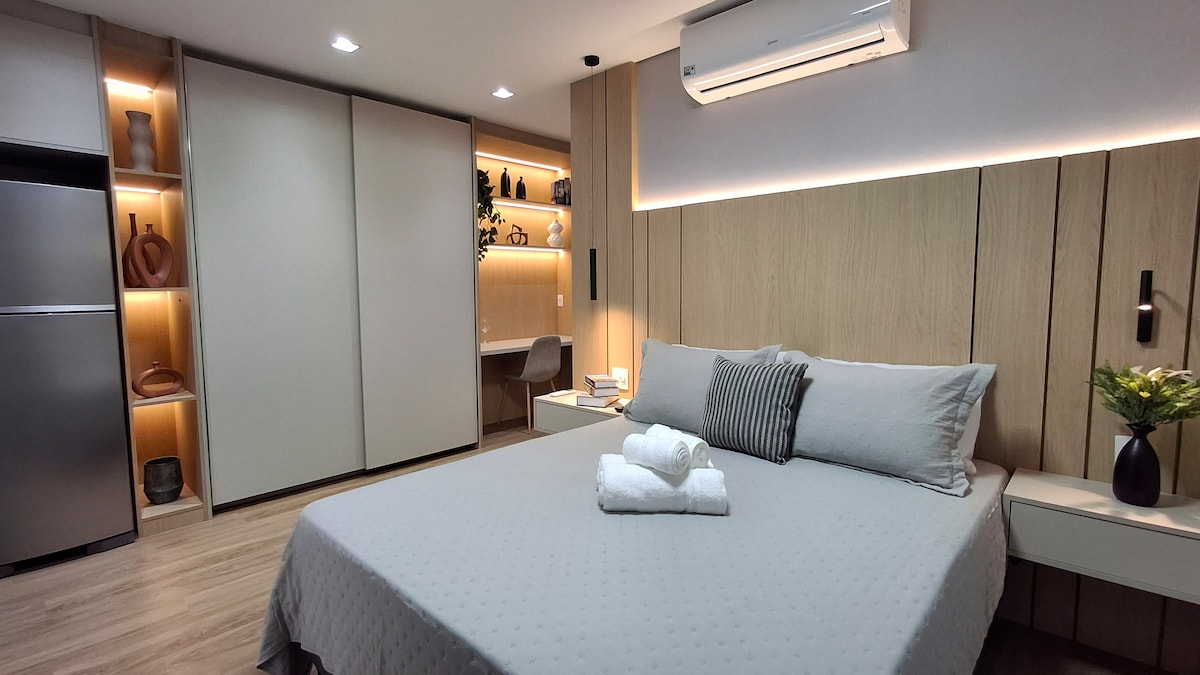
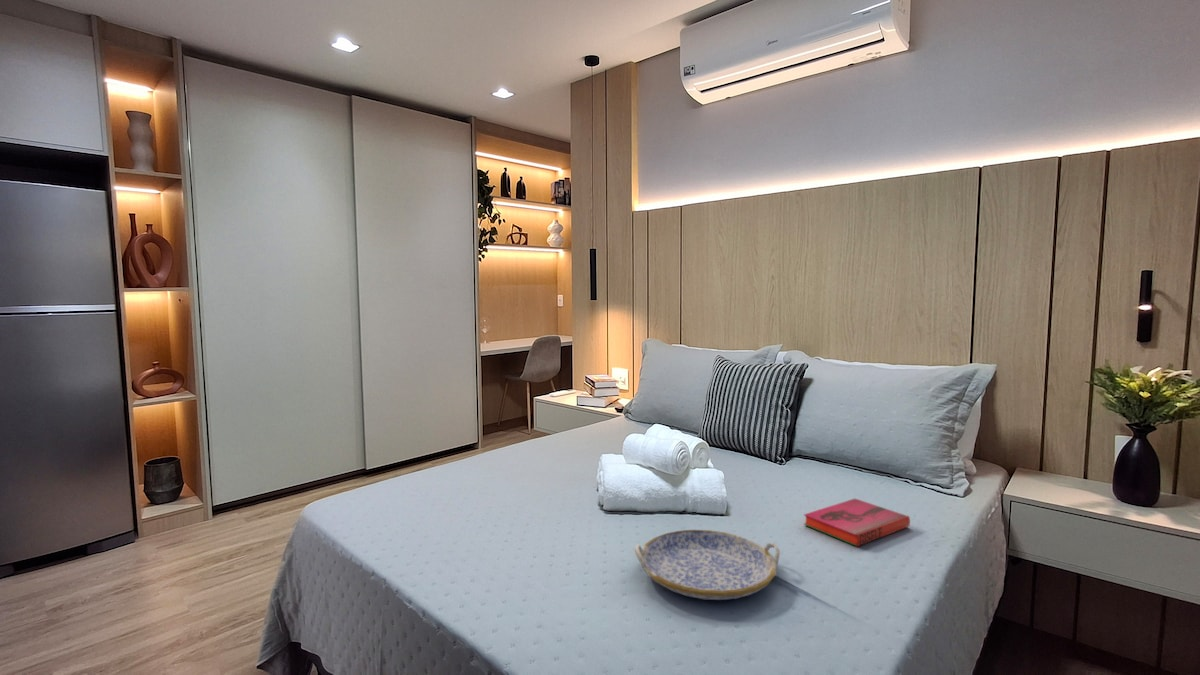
+ serving tray [633,529,781,601]
+ hardback book [803,498,911,548]
